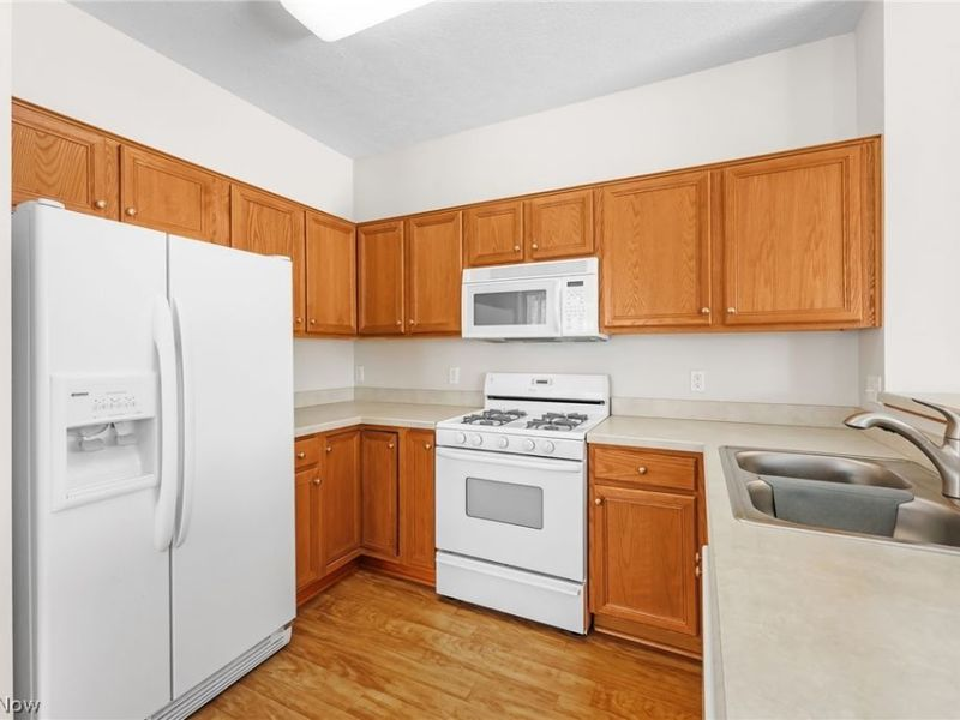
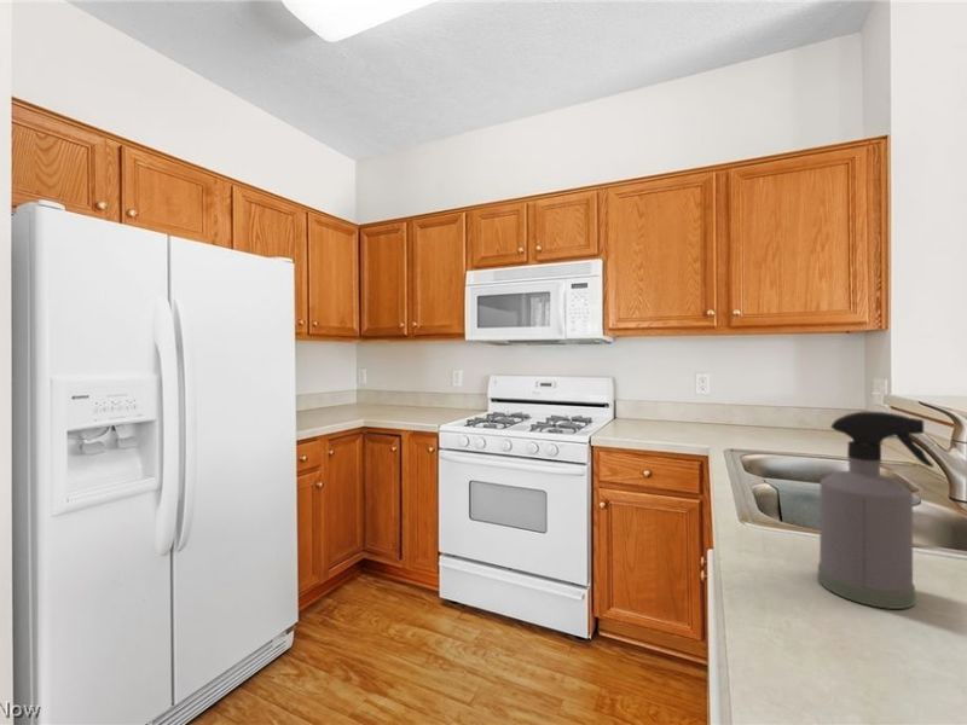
+ spray bottle [817,411,936,610]
